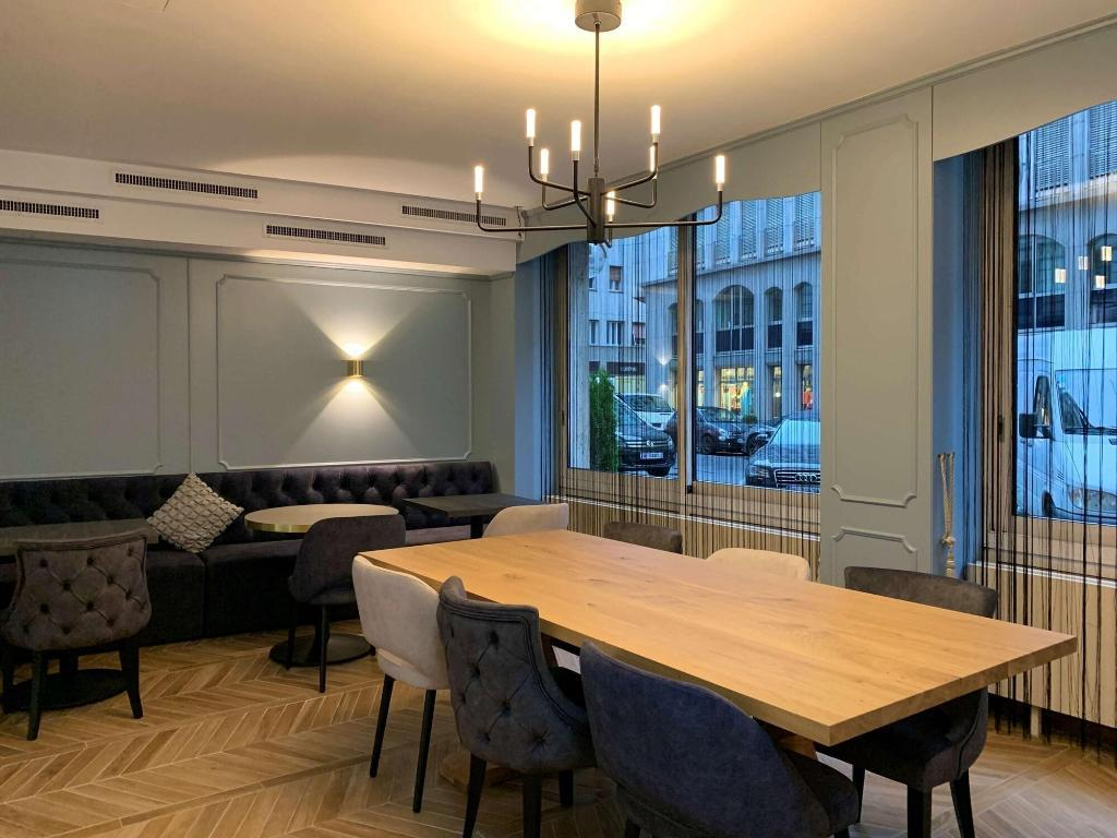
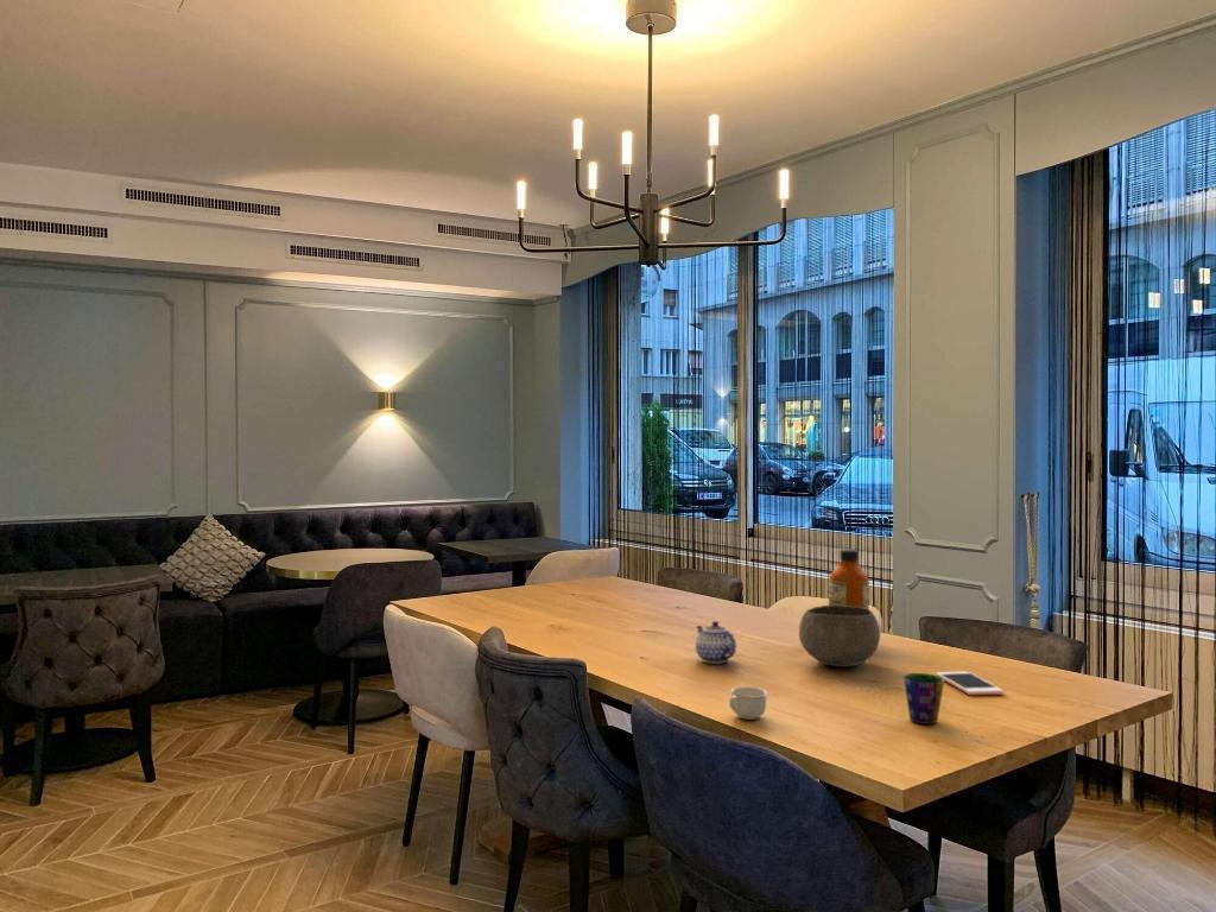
+ bowl [798,604,881,667]
+ cell phone [935,671,1005,696]
+ teapot [695,620,737,665]
+ cup [902,672,945,726]
+ bottle [828,547,870,609]
+ cup [728,685,768,721]
